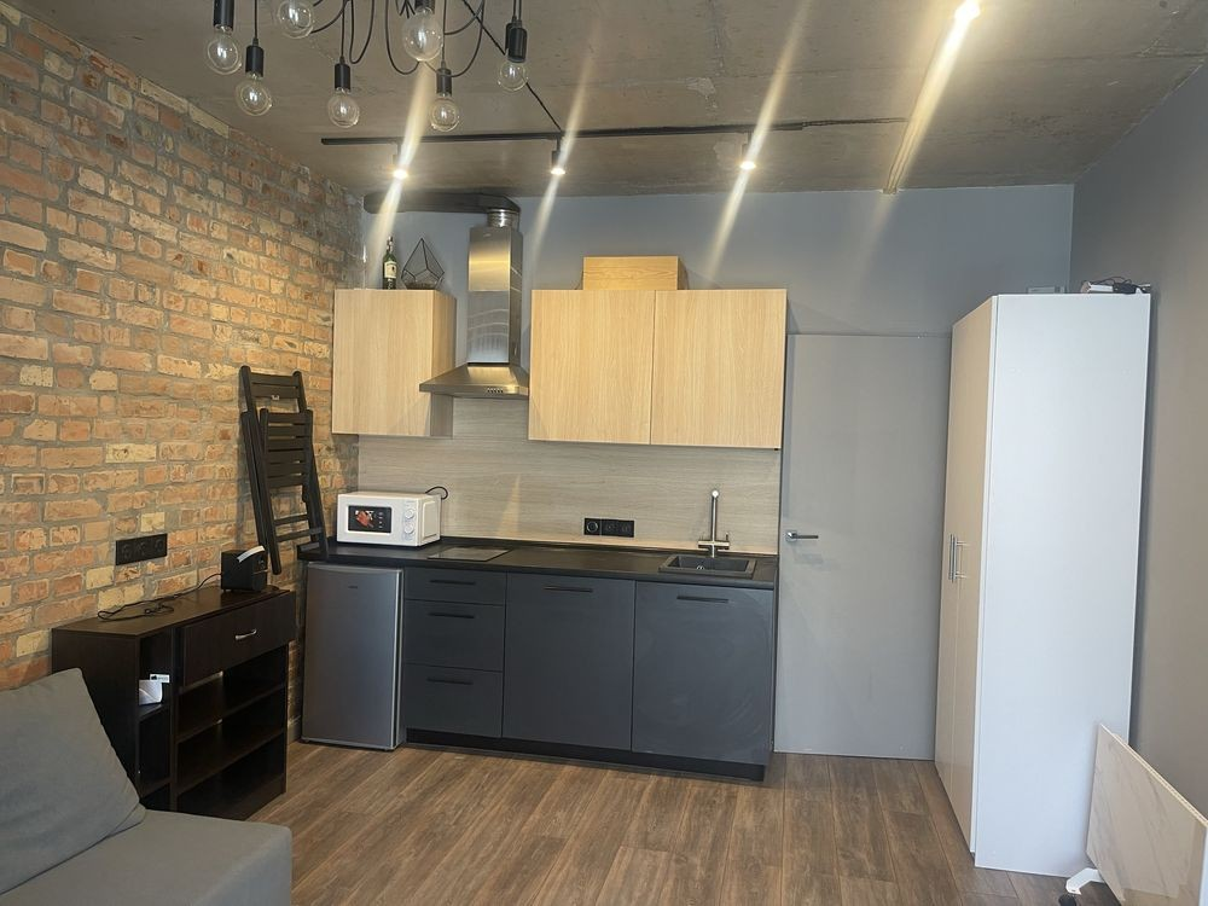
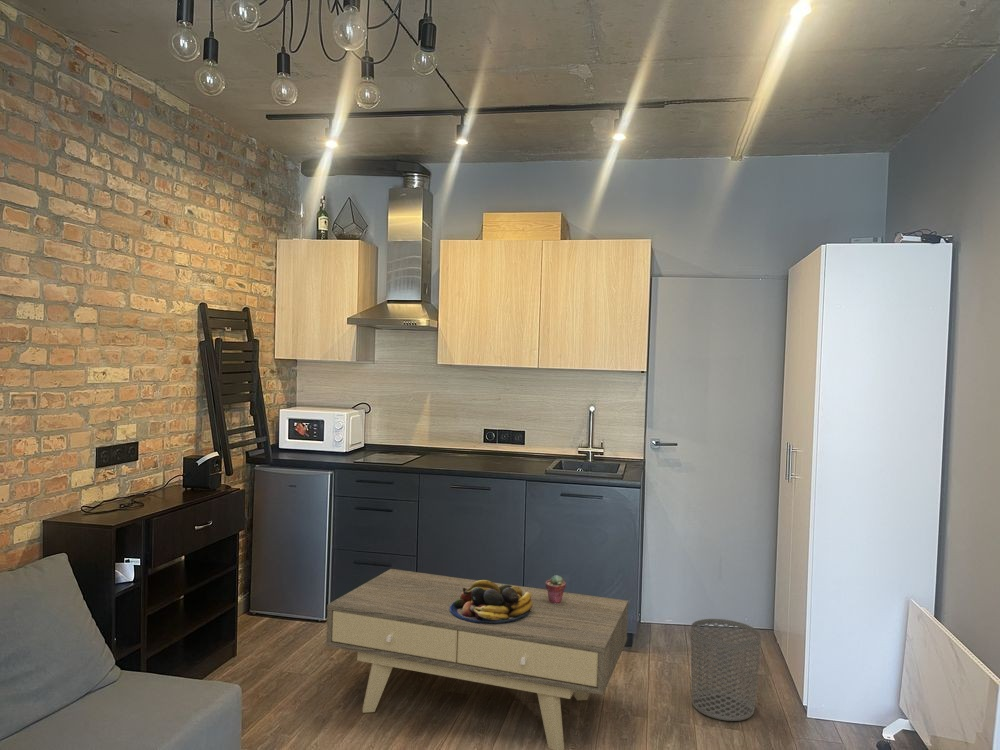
+ potted succulent [545,574,567,604]
+ waste bin [690,618,762,722]
+ coffee table [325,568,629,750]
+ fruit bowl [450,579,533,623]
